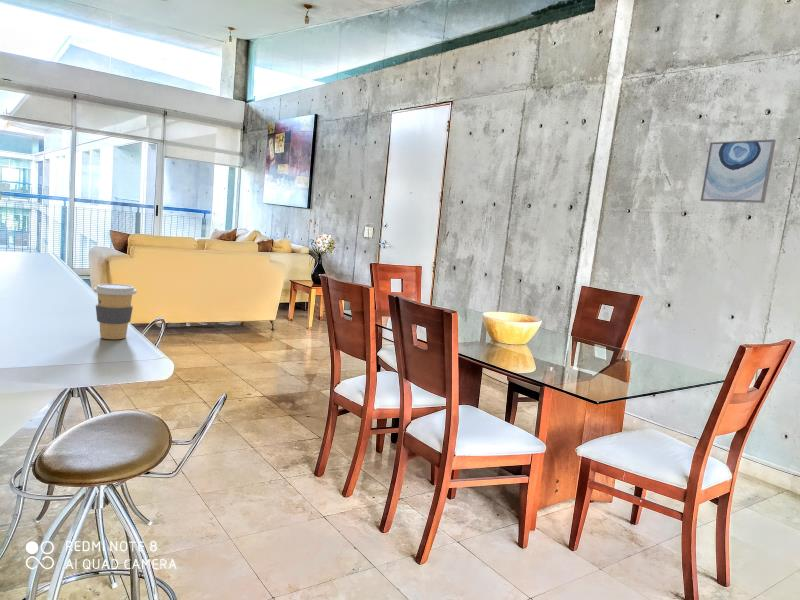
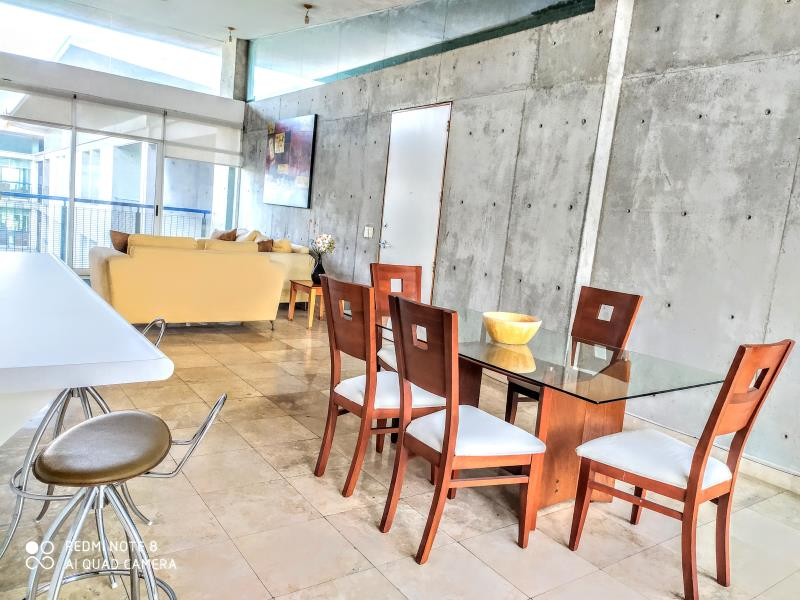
- wall art [699,138,777,204]
- coffee cup [93,283,138,340]
